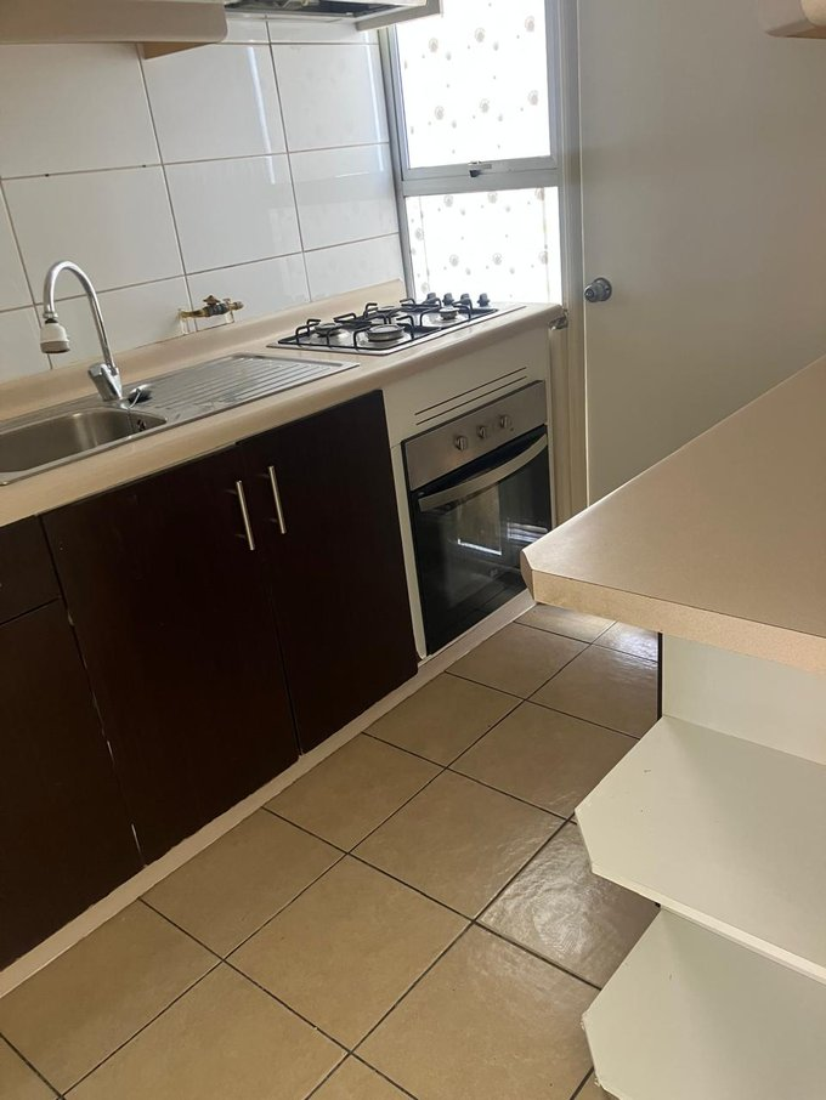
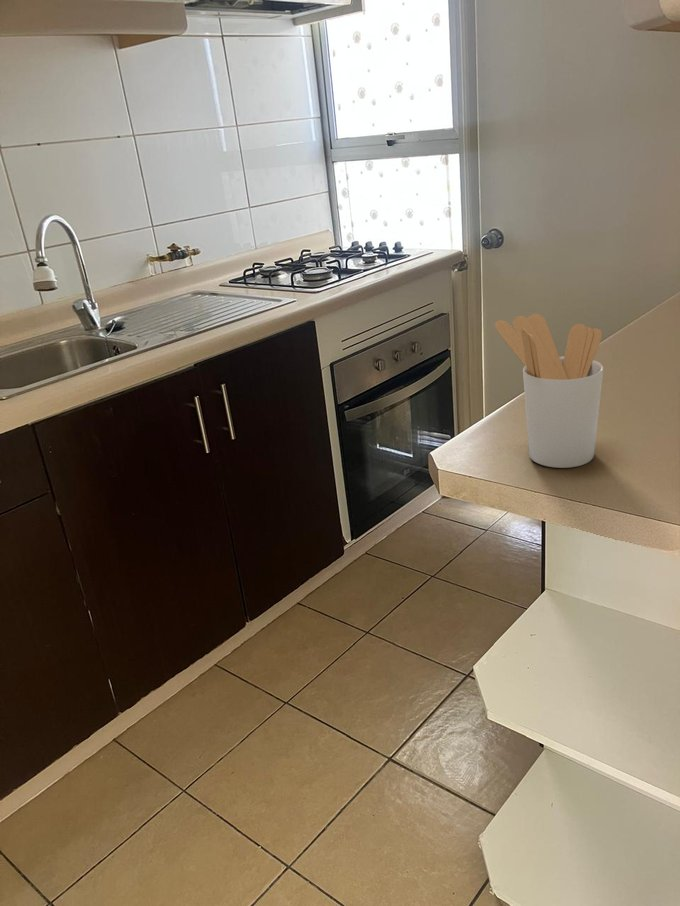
+ utensil holder [494,313,604,469]
